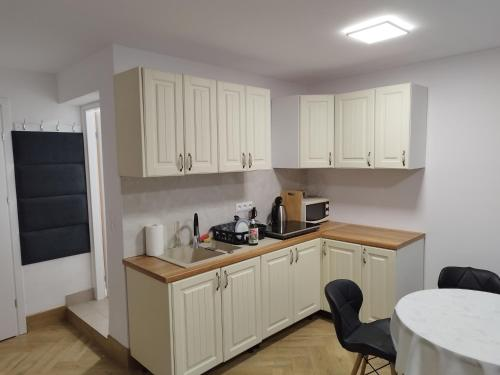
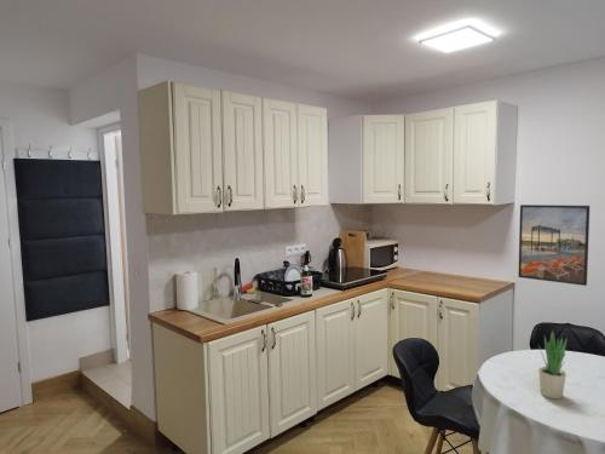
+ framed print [517,203,590,287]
+ potted plant [537,329,569,401]
